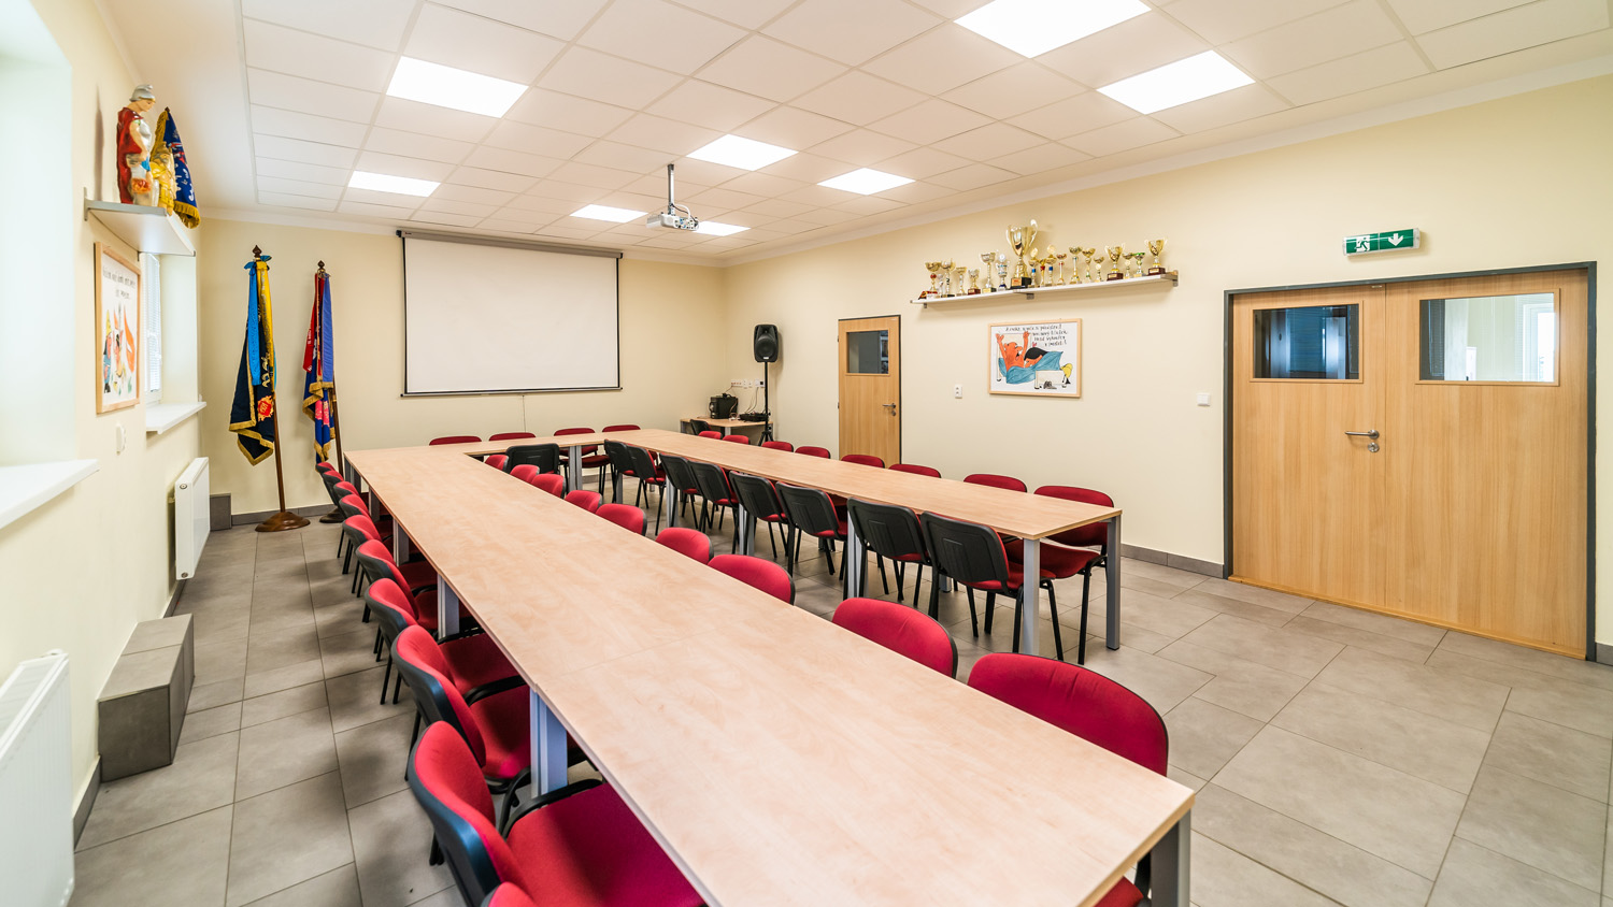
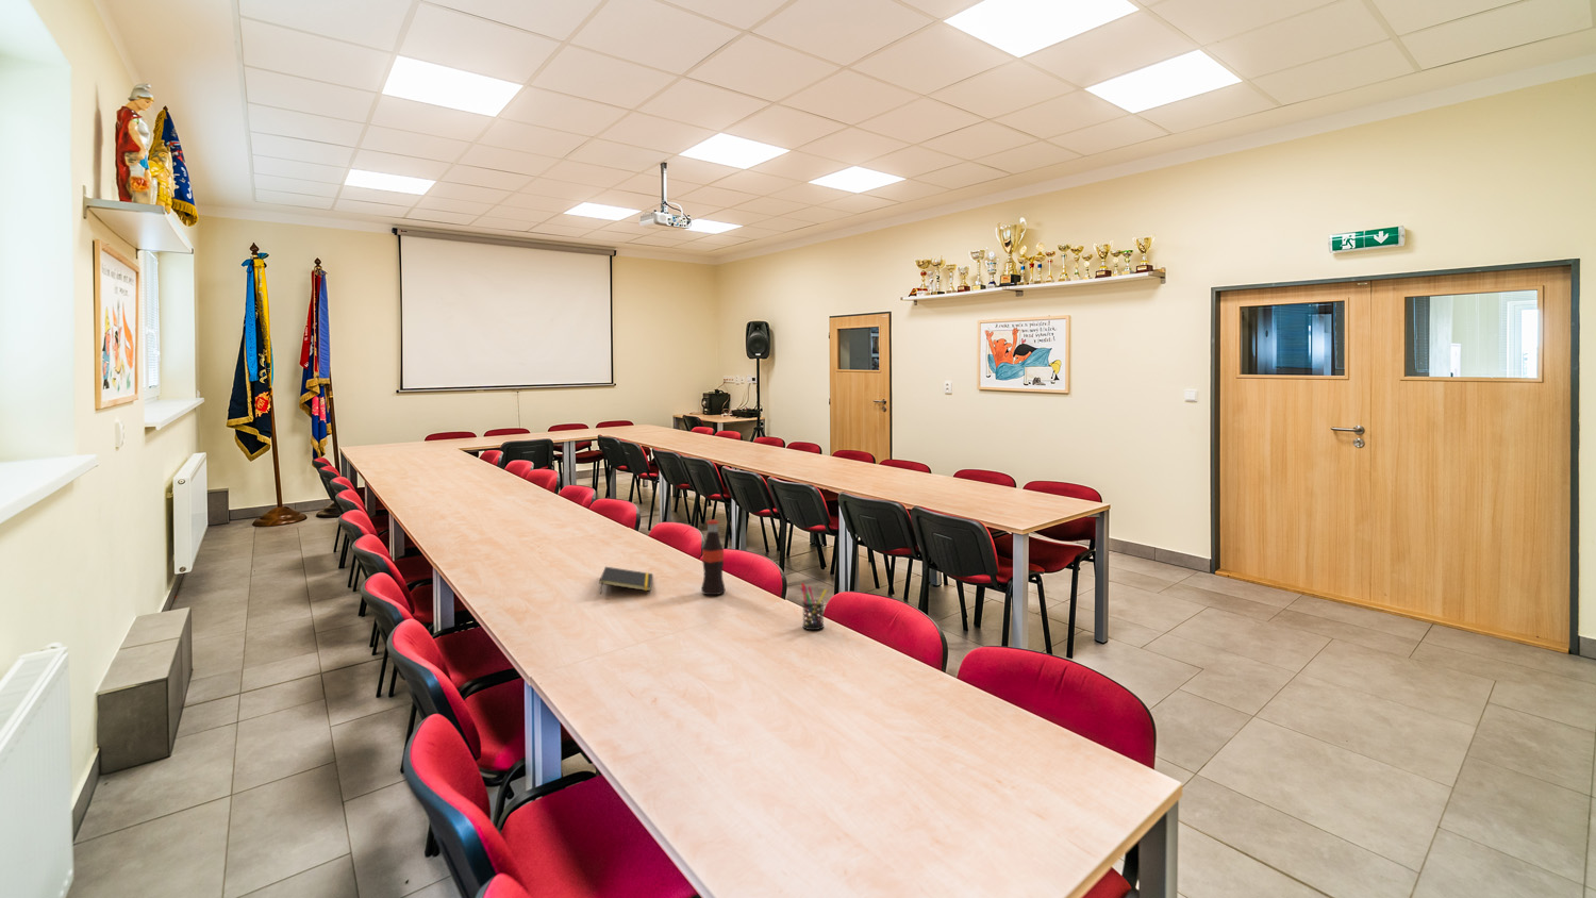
+ notepad [598,566,653,594]
+ bottle [700,520,727,595]
+ pen holder [800,582,828,630]
